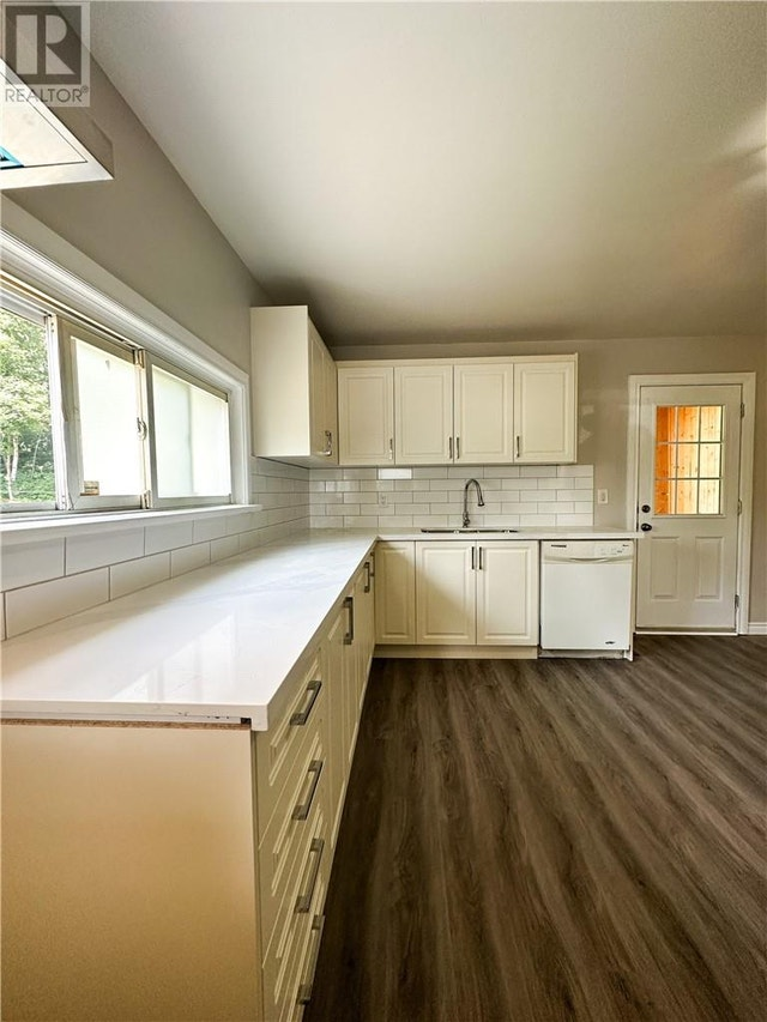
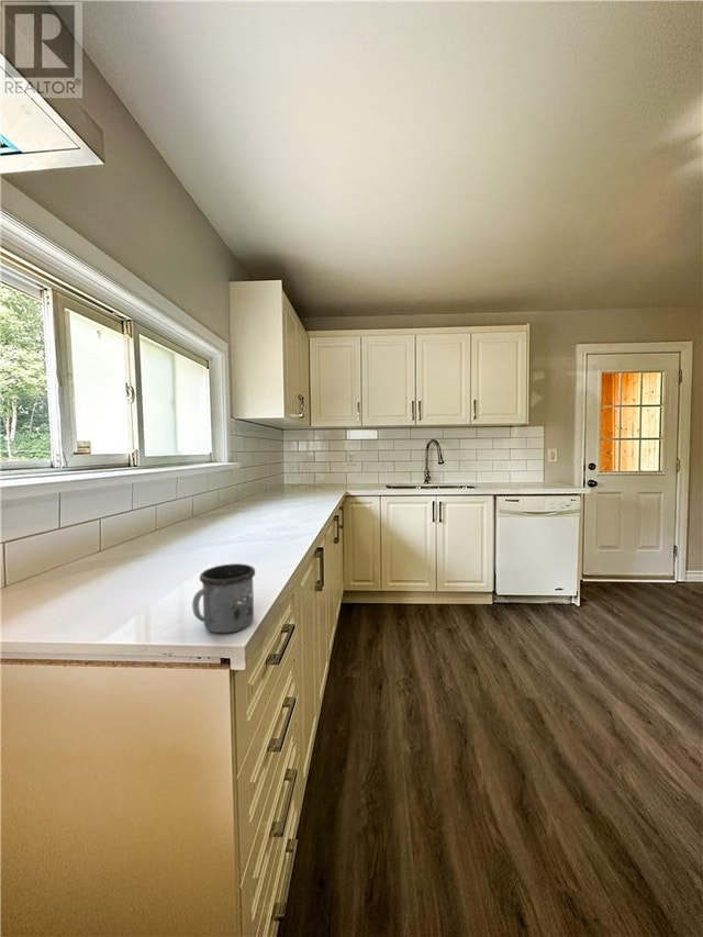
+ mug [191,562,256,634]
